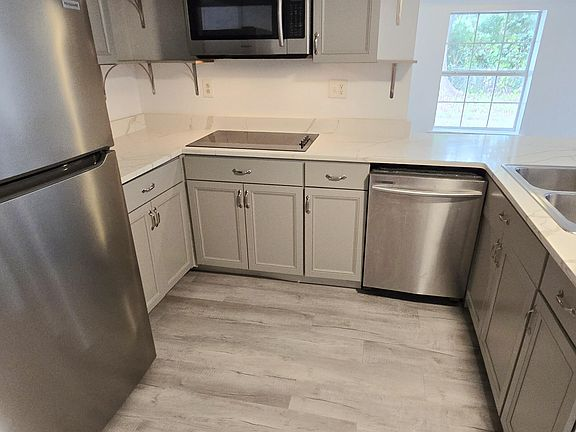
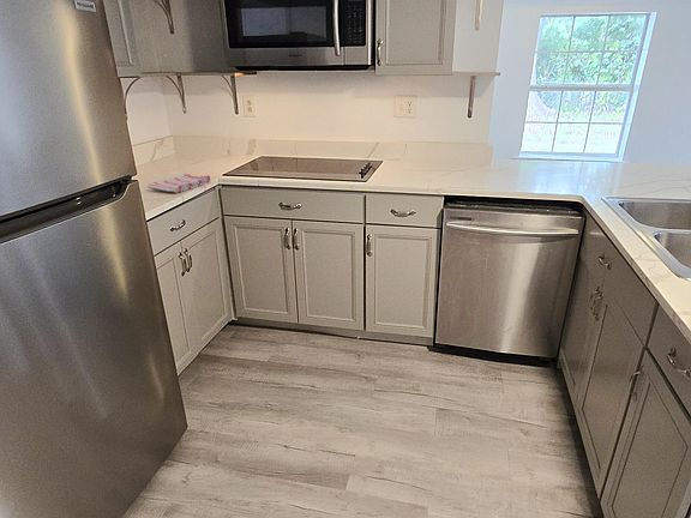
+ dish towel [146,173,211,194]
